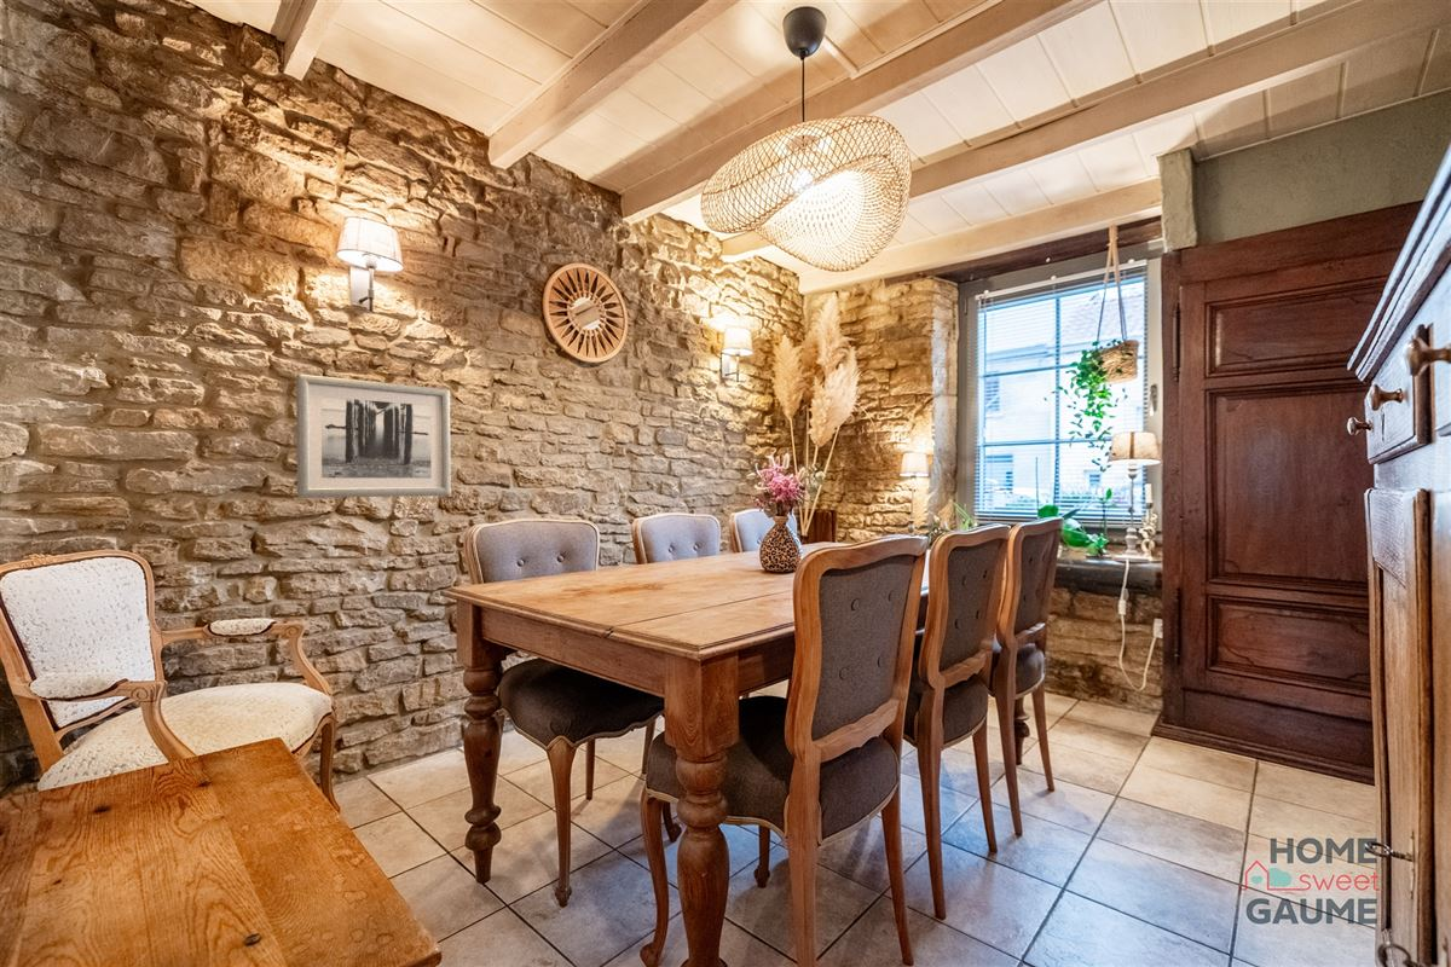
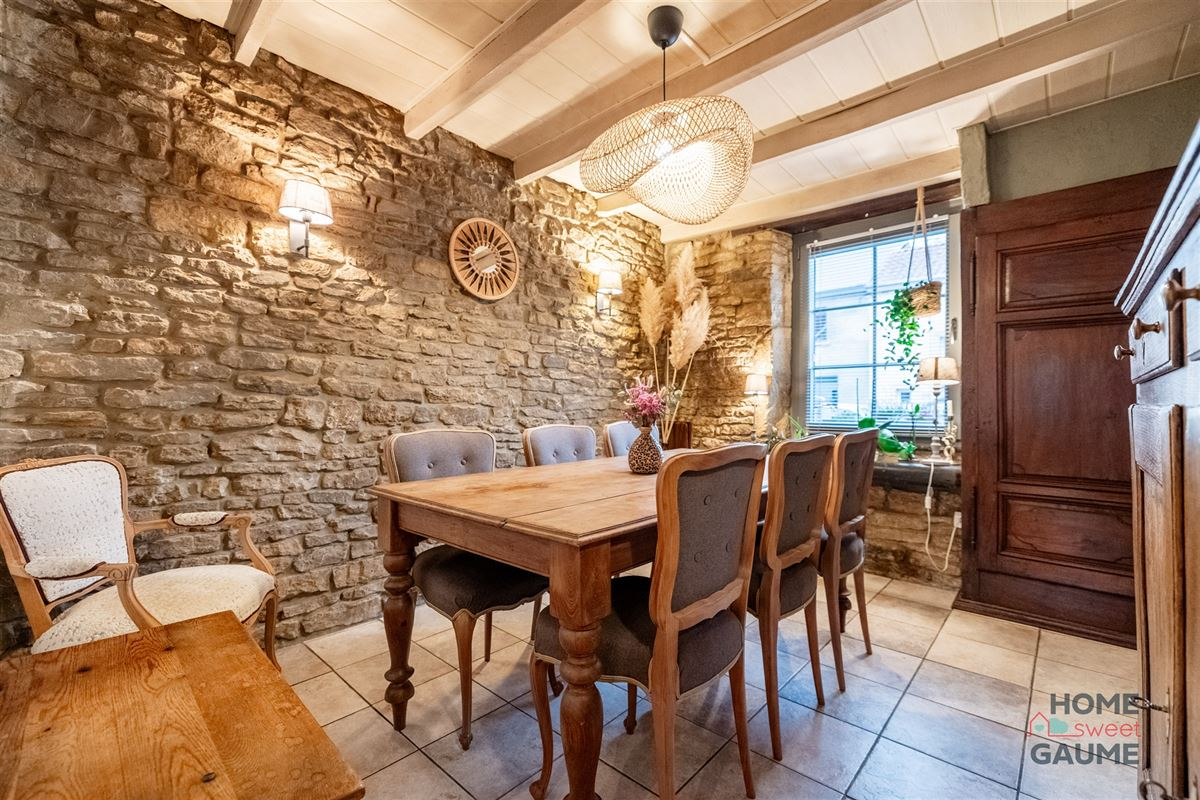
- wall art [295,372,452,499]
